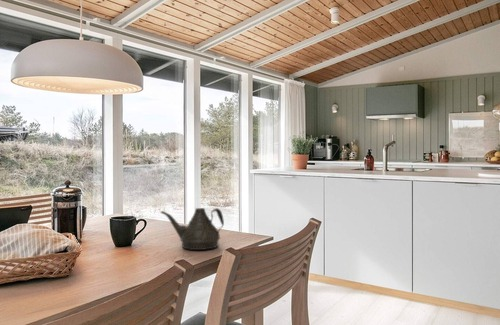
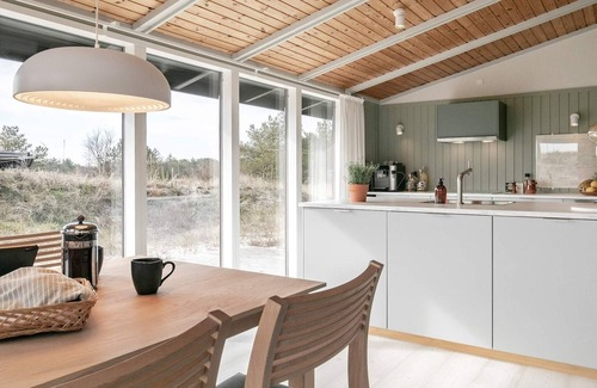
- teapot [159,207,225,251]
